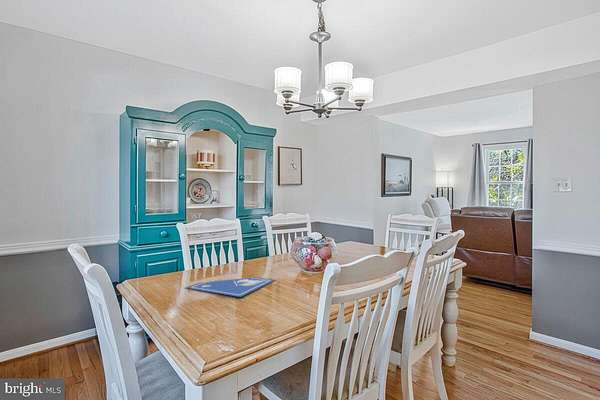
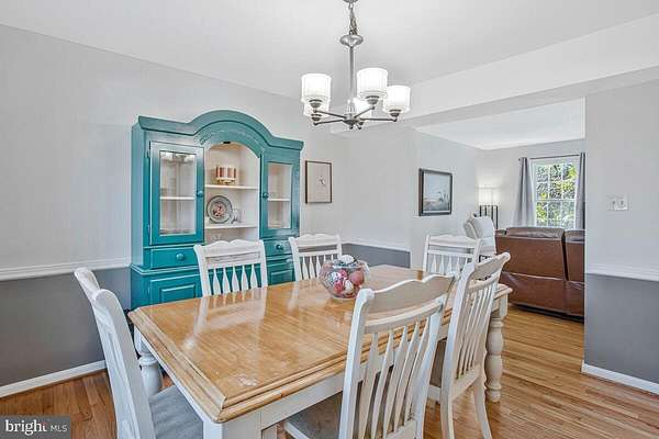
- placemat [185,276,275,298]
